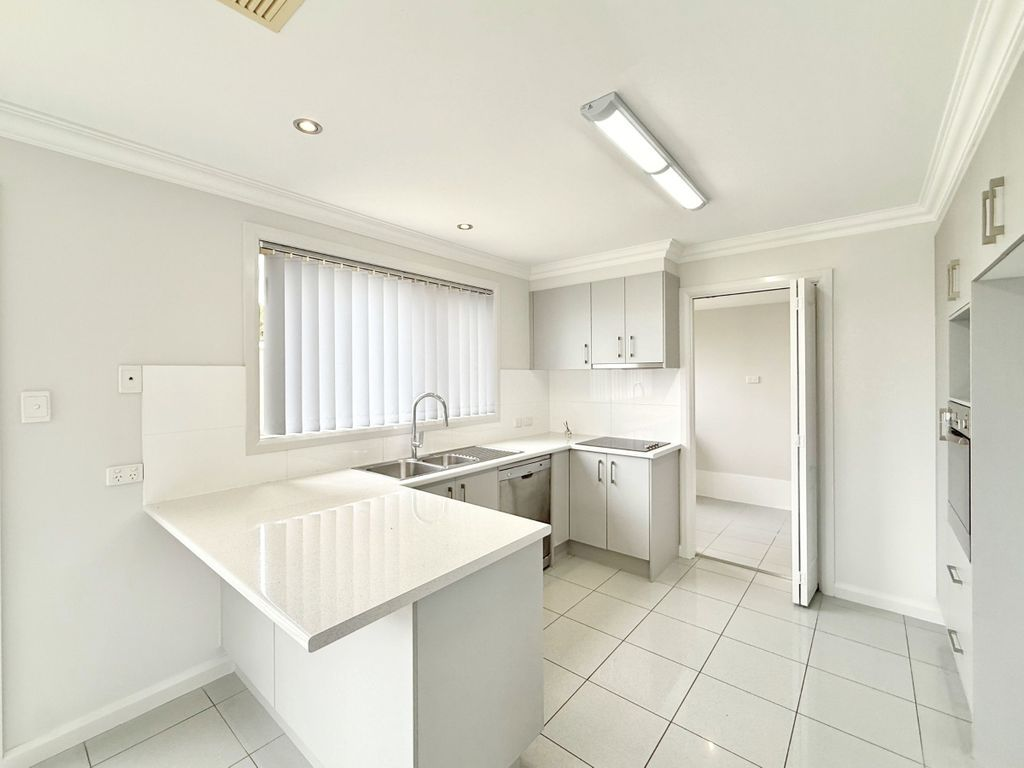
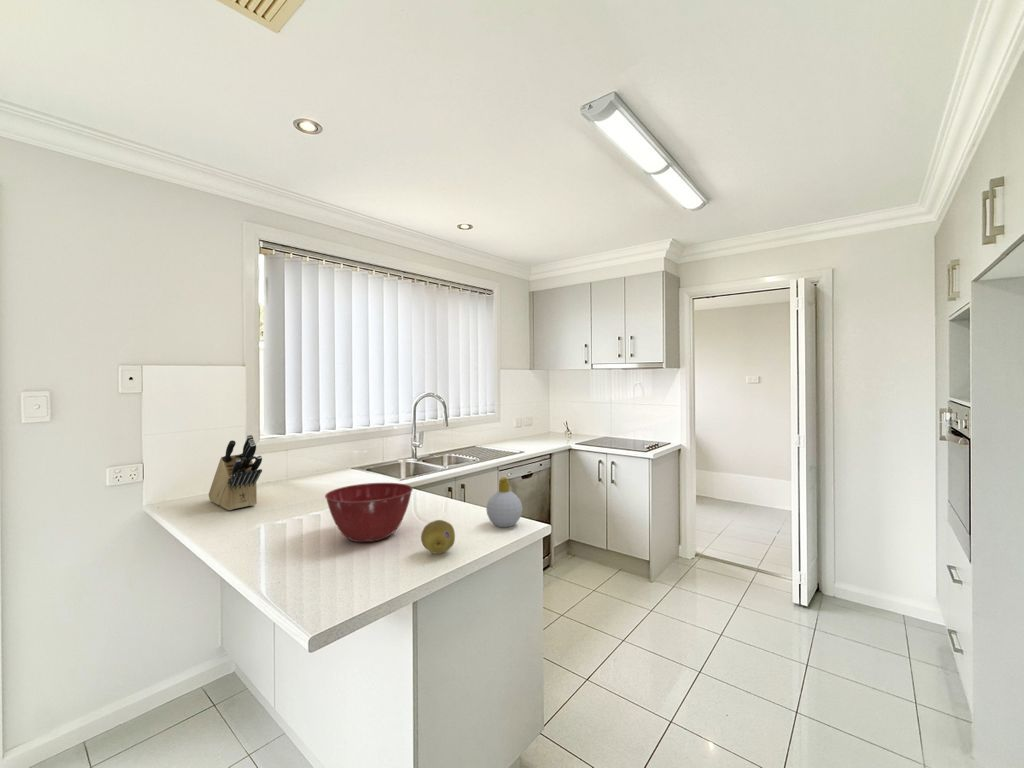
+ knife block [208,434,263,511]
+ fruit [420,519,456,555]
+ mixing bowl [324,482,414,543]
+ soap bottle [485,476,523,529]
